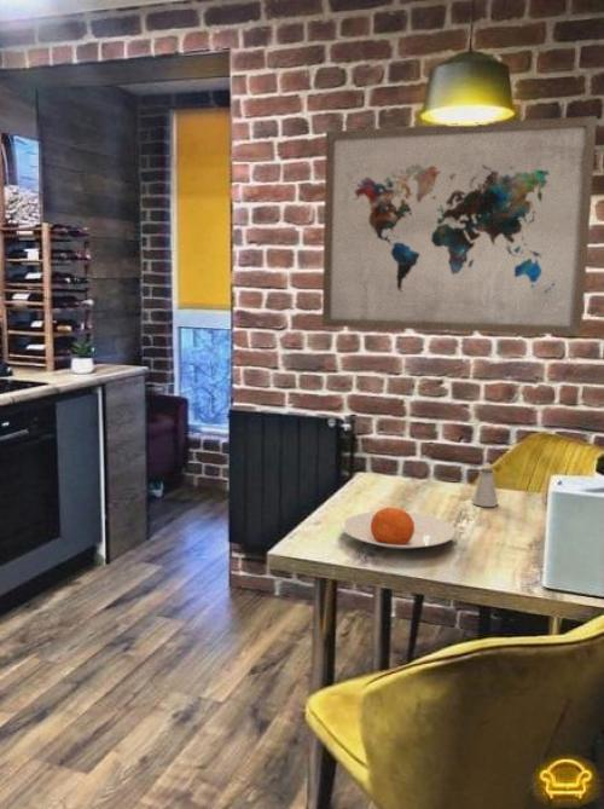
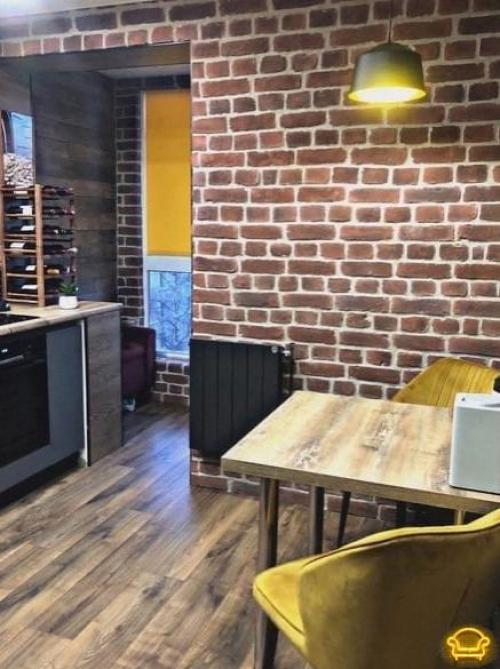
- plate [341,507,457,550]
- saltshaker [471,467,499,508]
- wall art [321,115,598,336]
